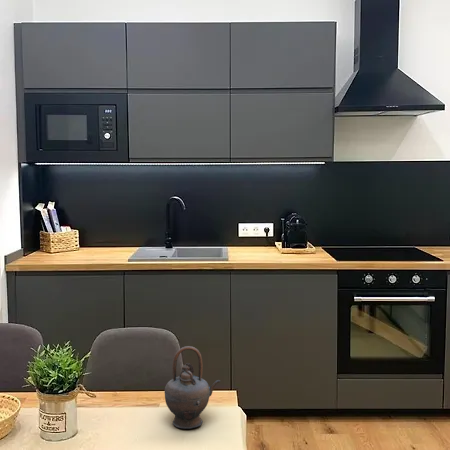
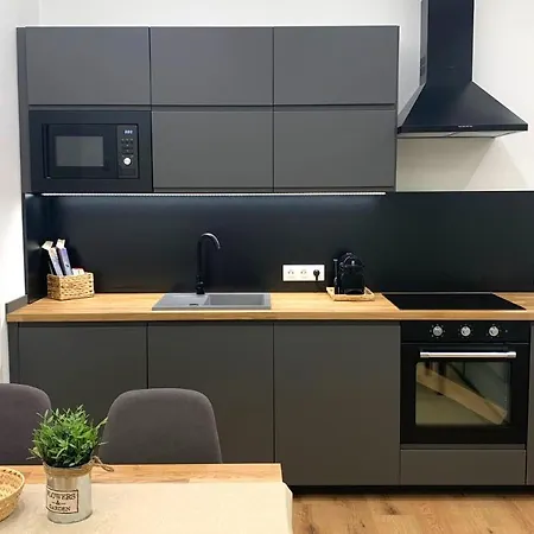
- teapot [164,345,221,430]
